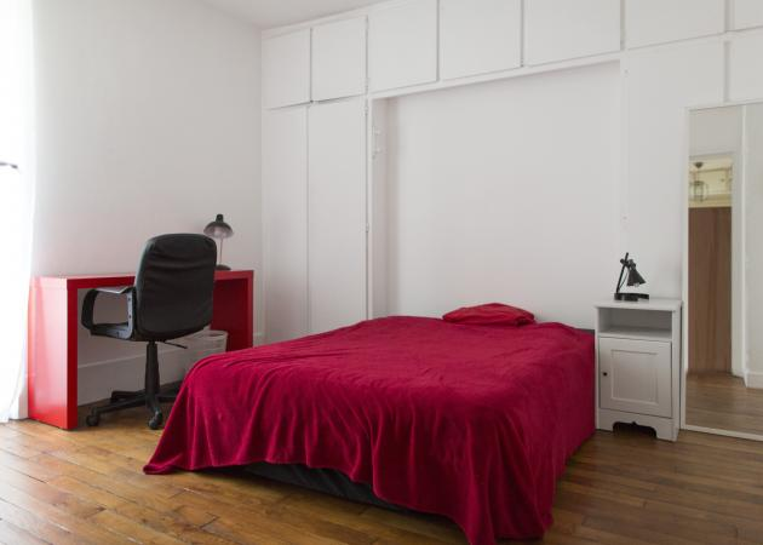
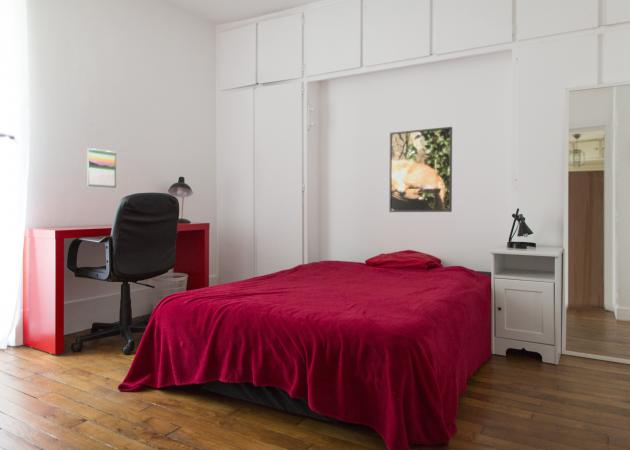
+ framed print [388,126,453,213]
+ calendar [86,147,117,189]
